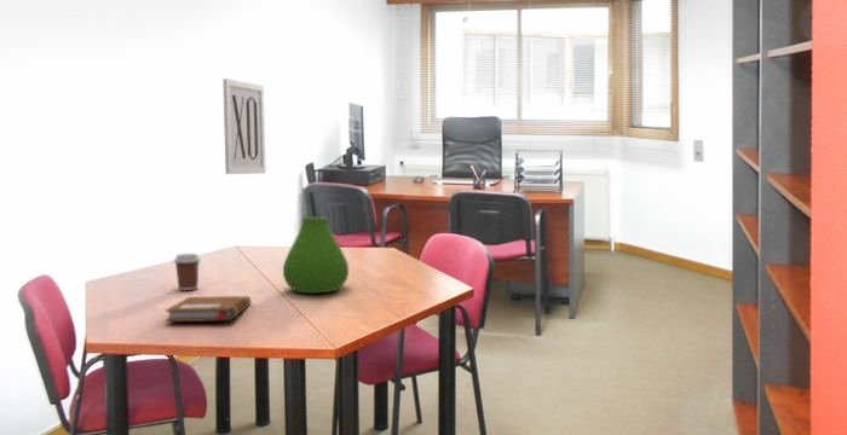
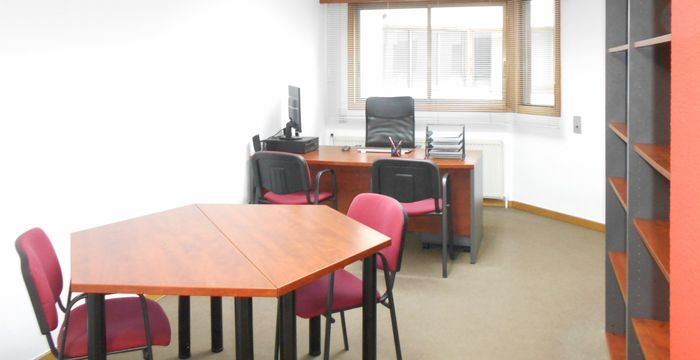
- vase [282,216,350,295]
- coffee cup [172,253,202,291]
- notebook [163,295,252,323]
- wall art [221,77,267,175]
